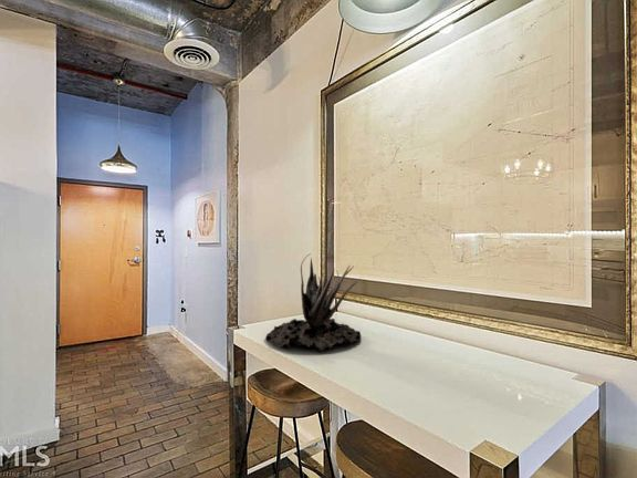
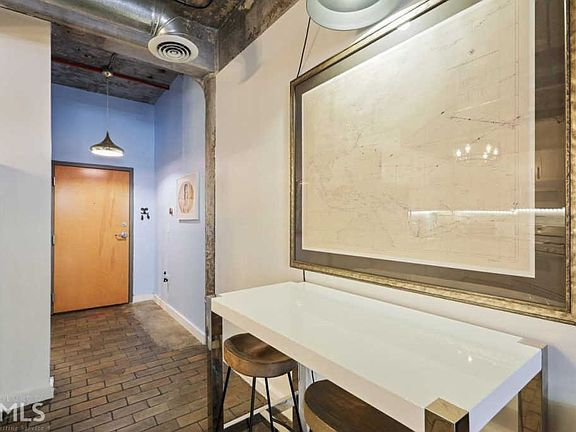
- plant [264,252,362,352]
